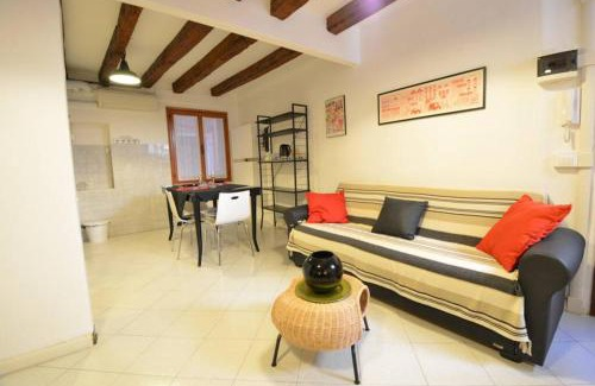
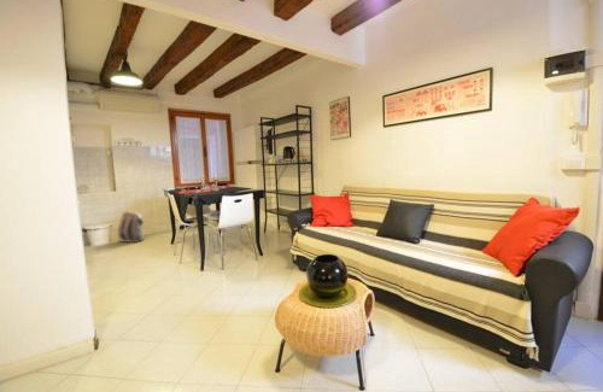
+ backpack [117,211,145,244]
